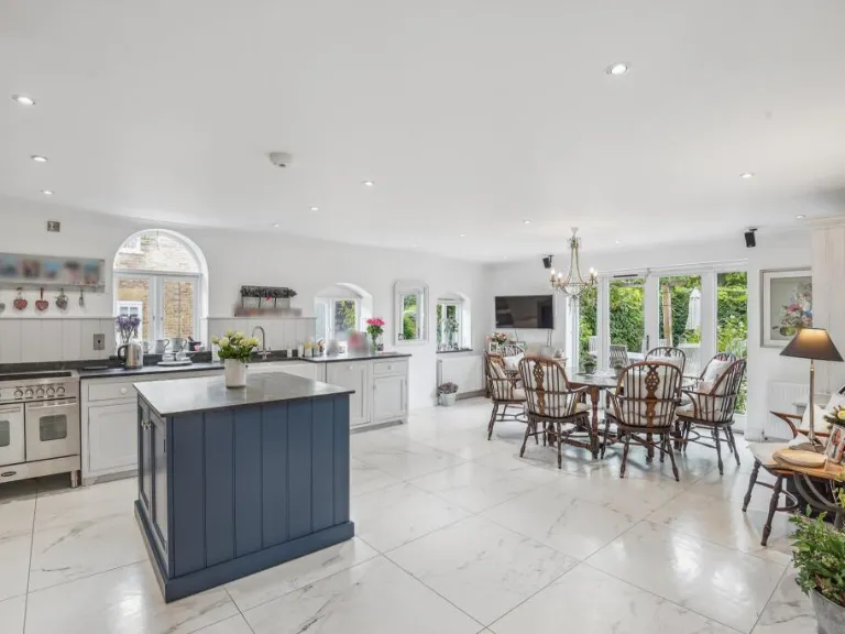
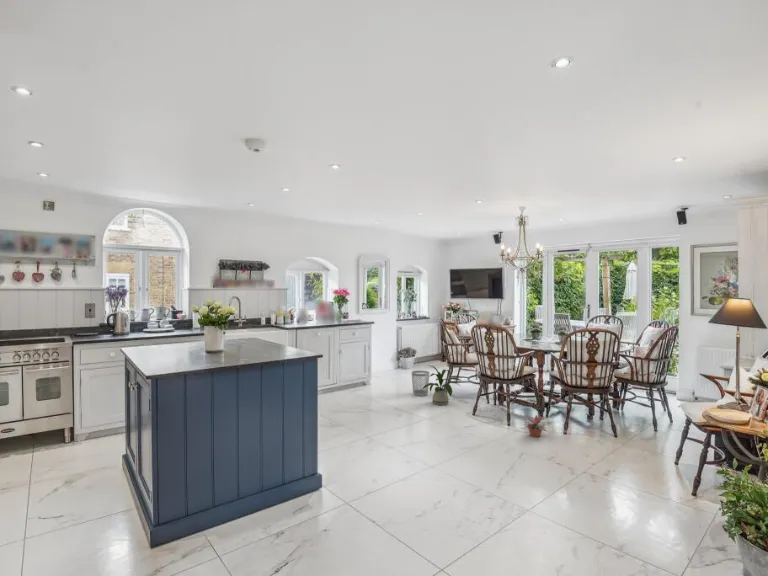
+ house plant [422,364,463,406]
+ potted plant [522,414,549,438]
+ wastebasket [411,369,431,397]
